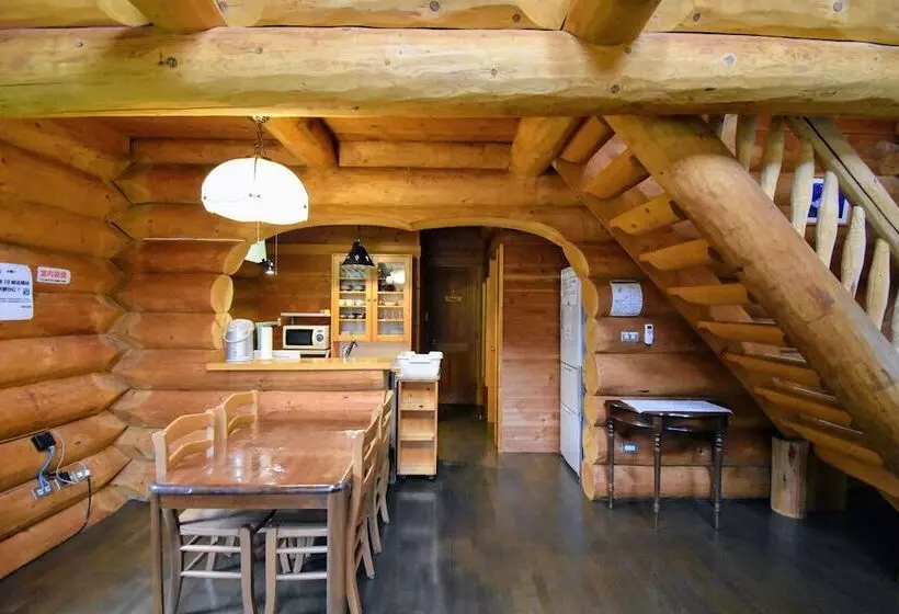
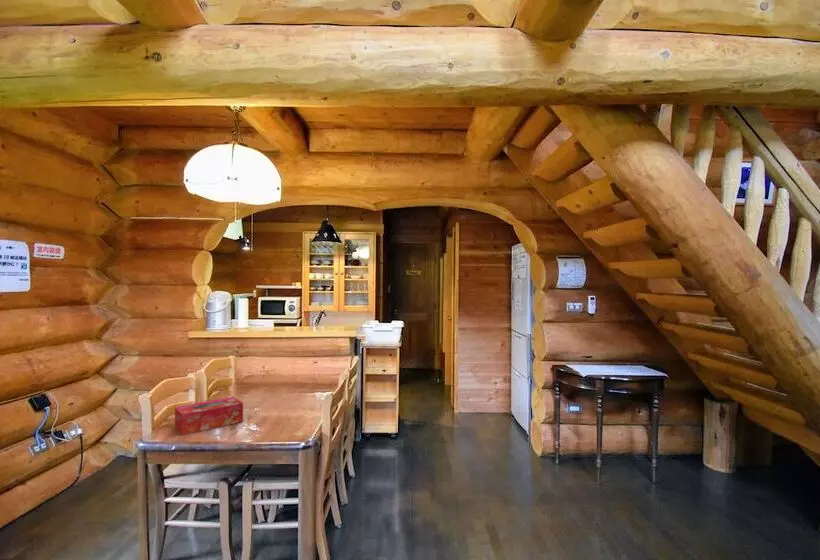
+ tissue box [174,396,244,436]
